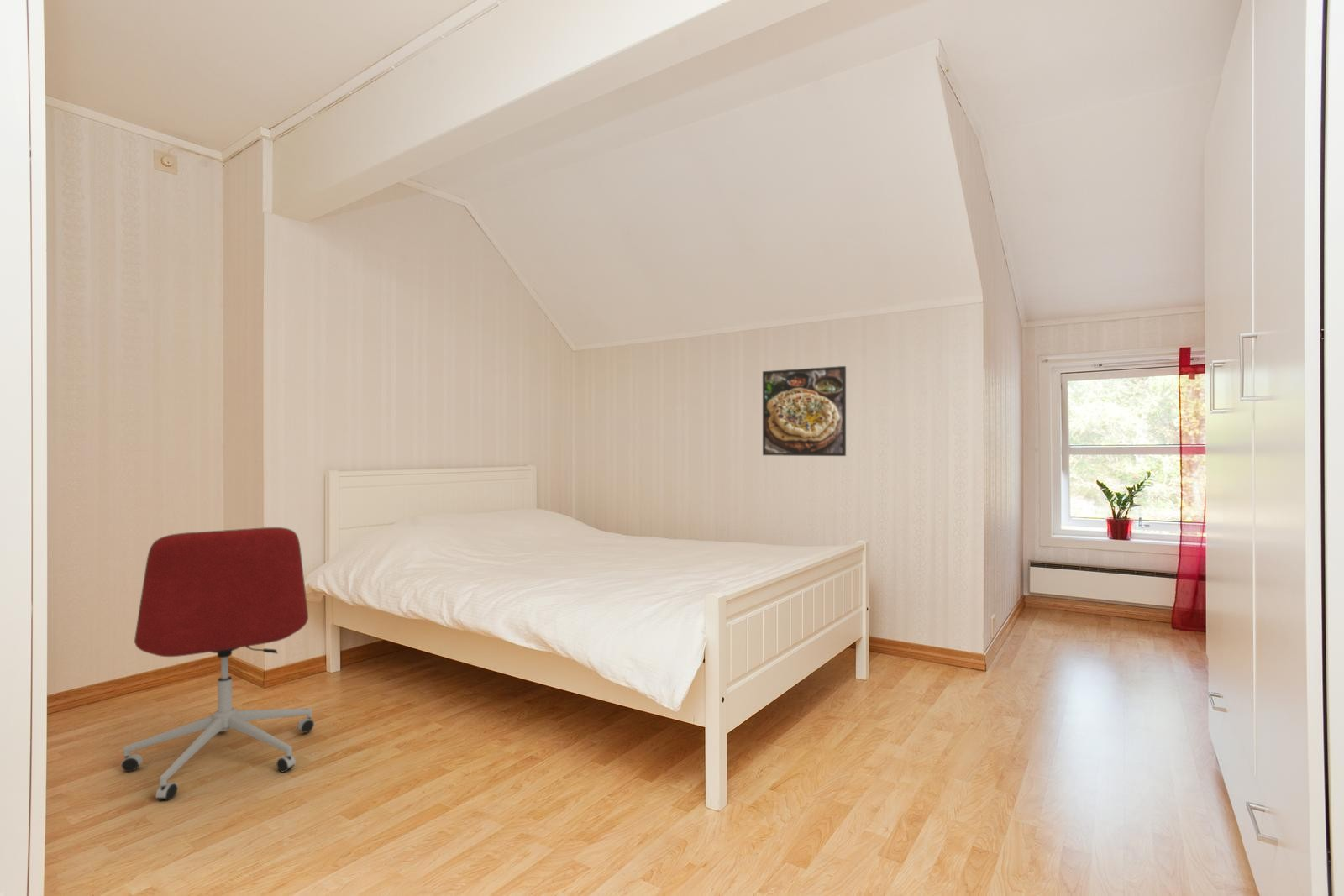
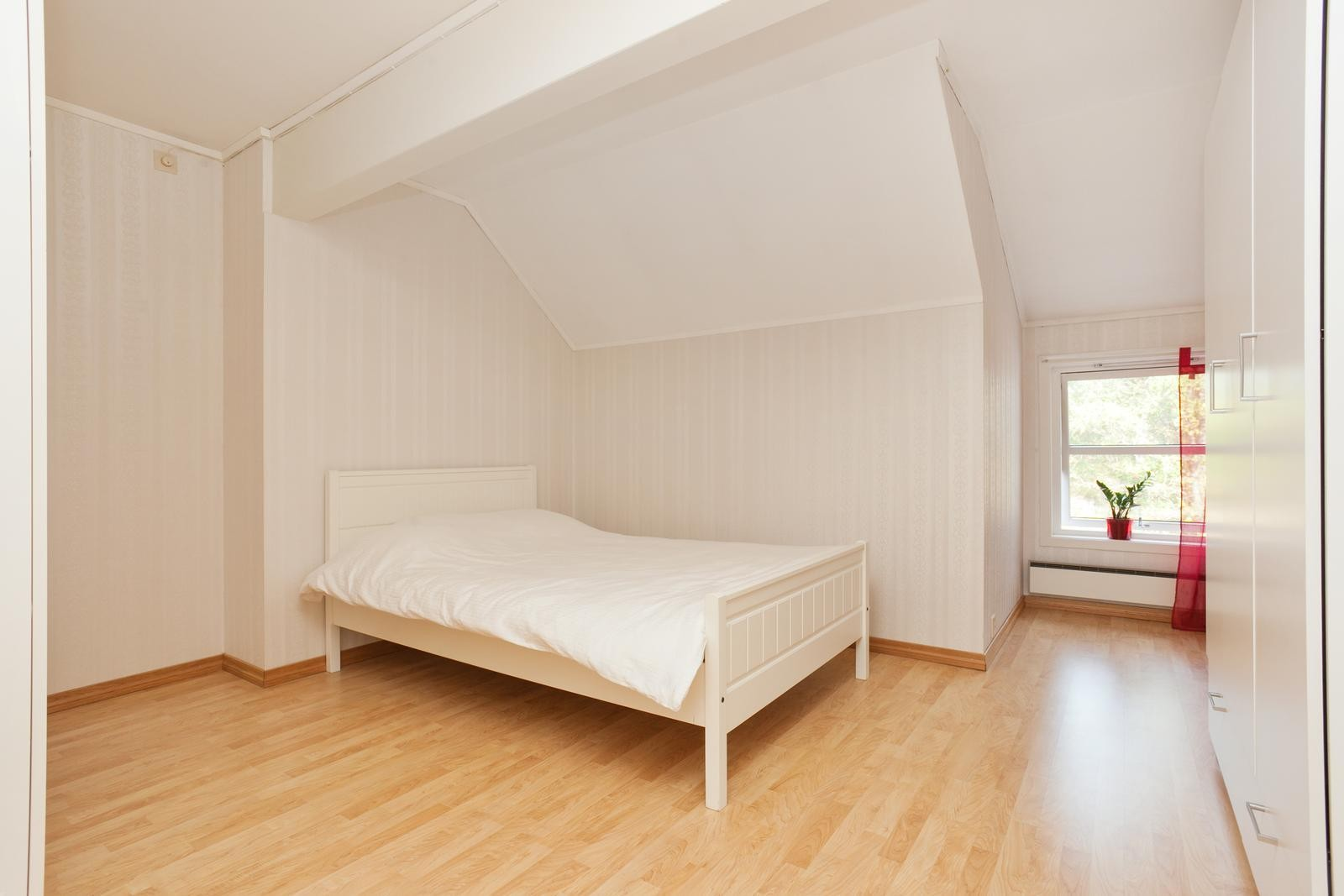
- office chair [119,527,316,801]
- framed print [762,365,847,457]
